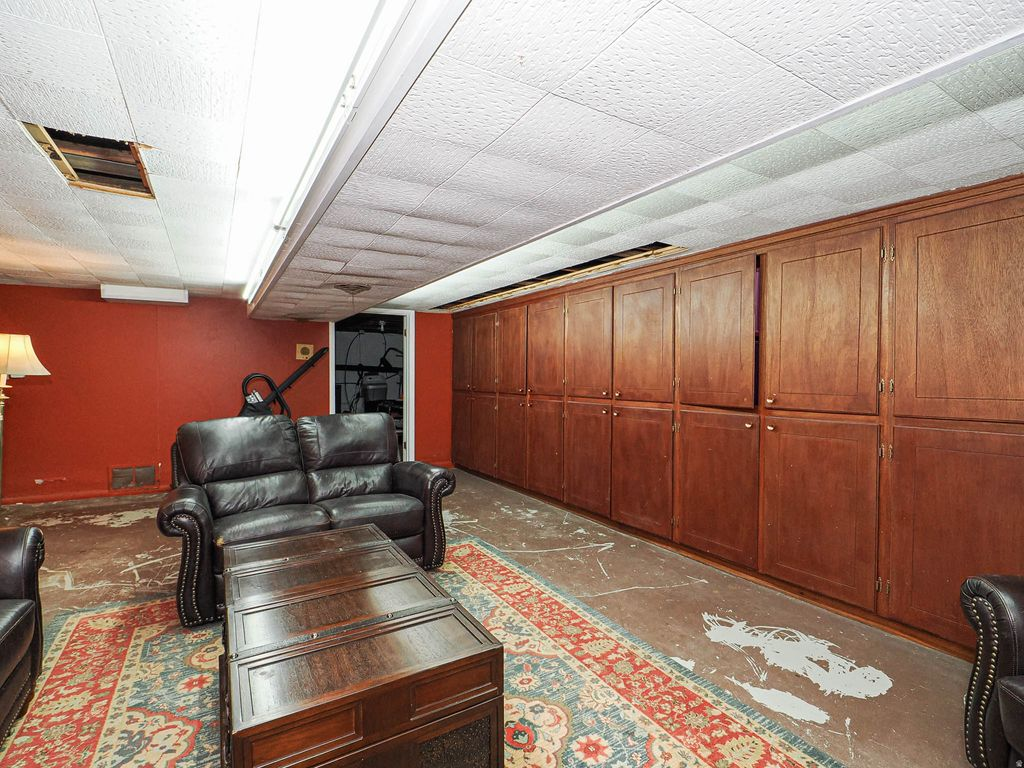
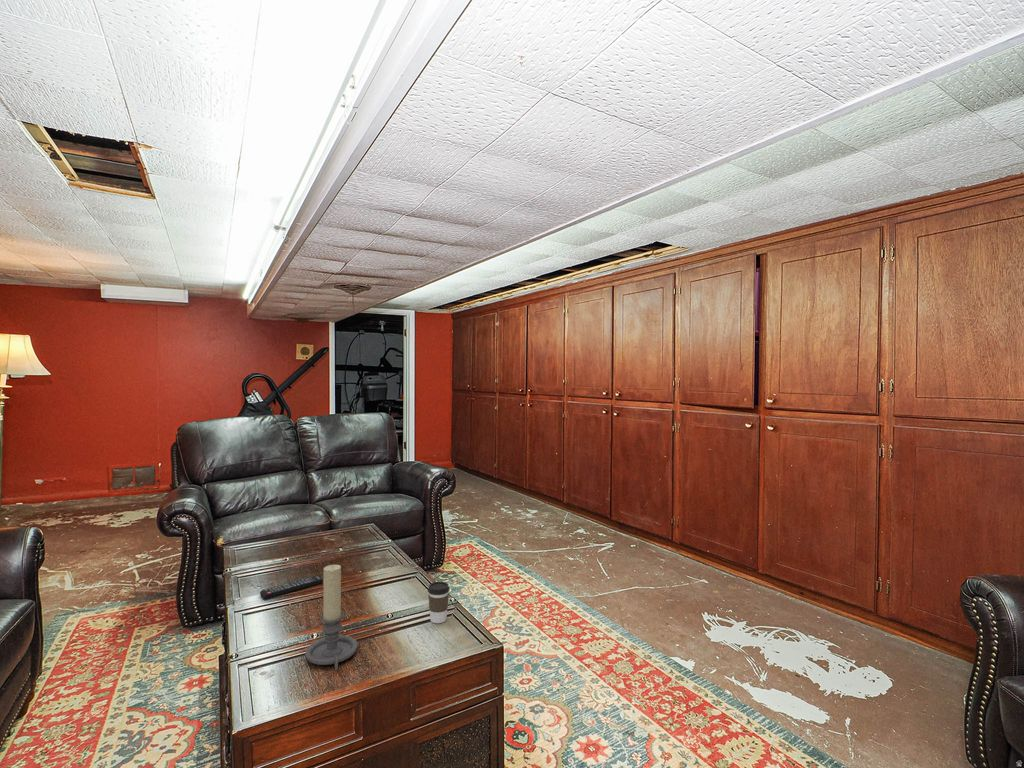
+ coffee cup [427,581,450,624]
+ candle holder [305,564,358,672]
+ remote control [259,575,324,600]
